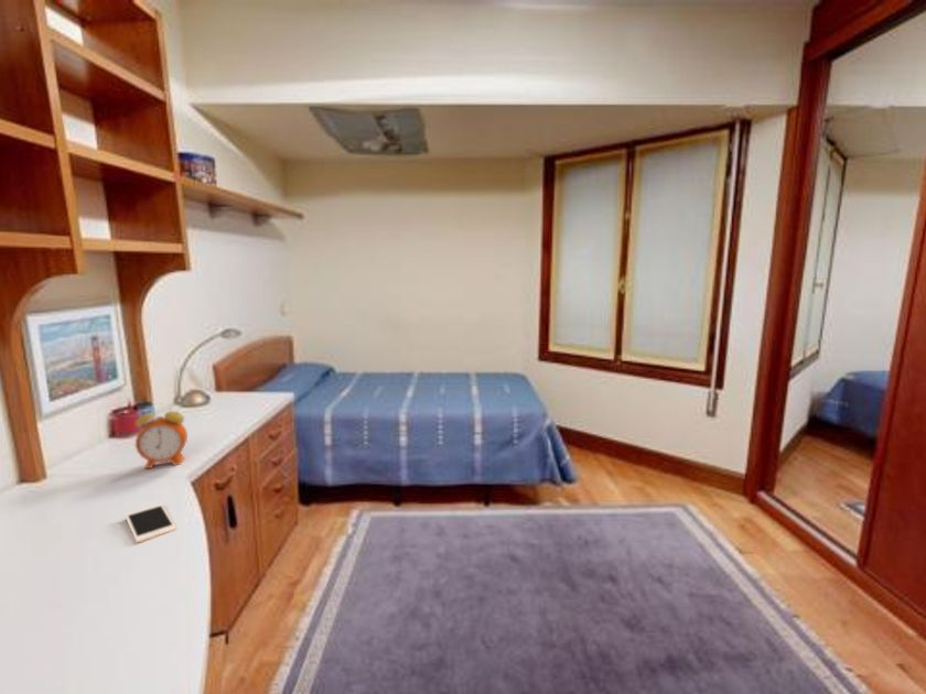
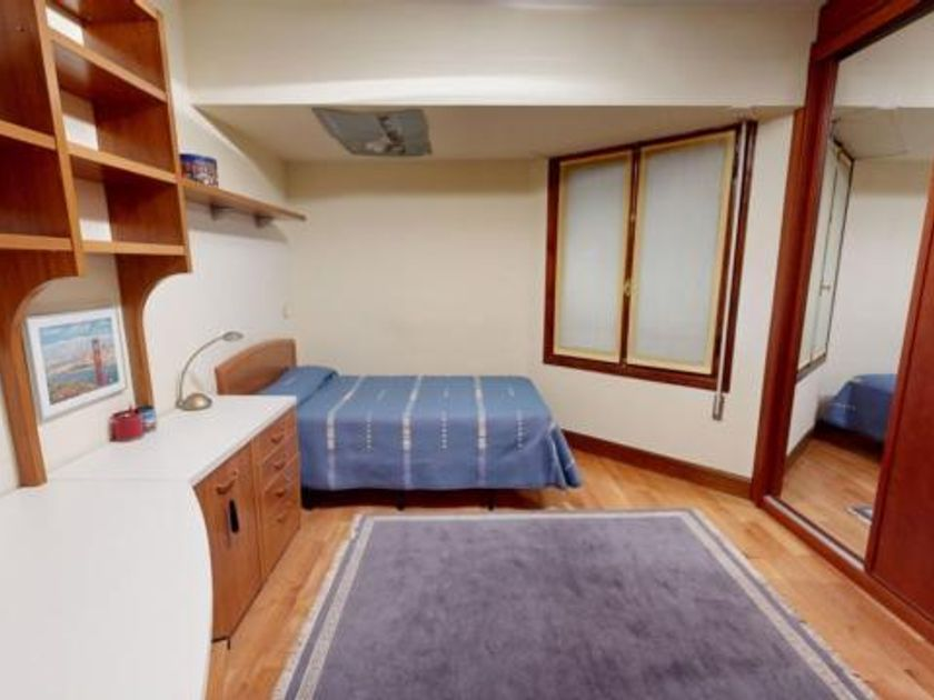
- cell phone [123,502,177,544]
- alarm clock [134,402,189,470]
